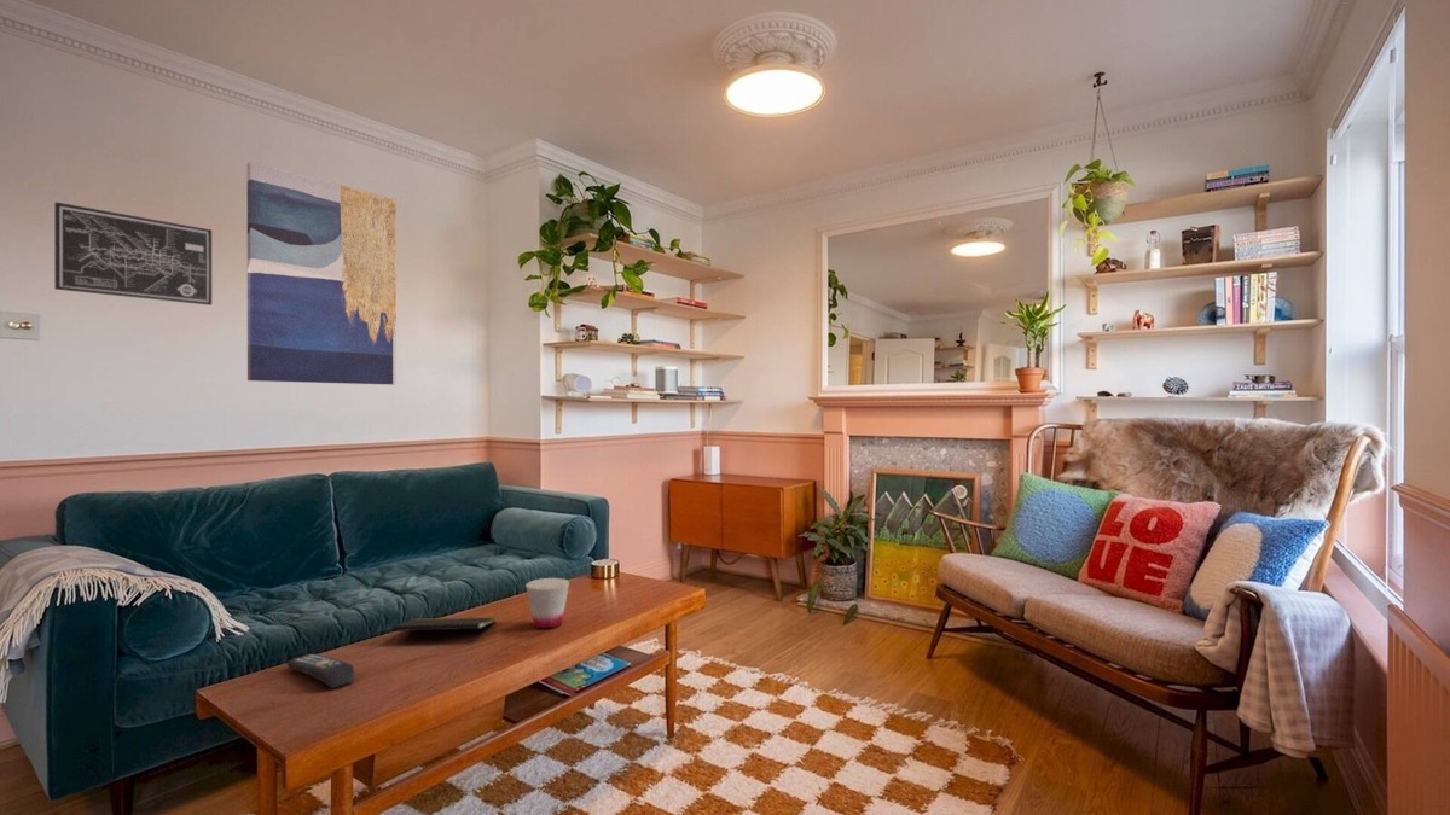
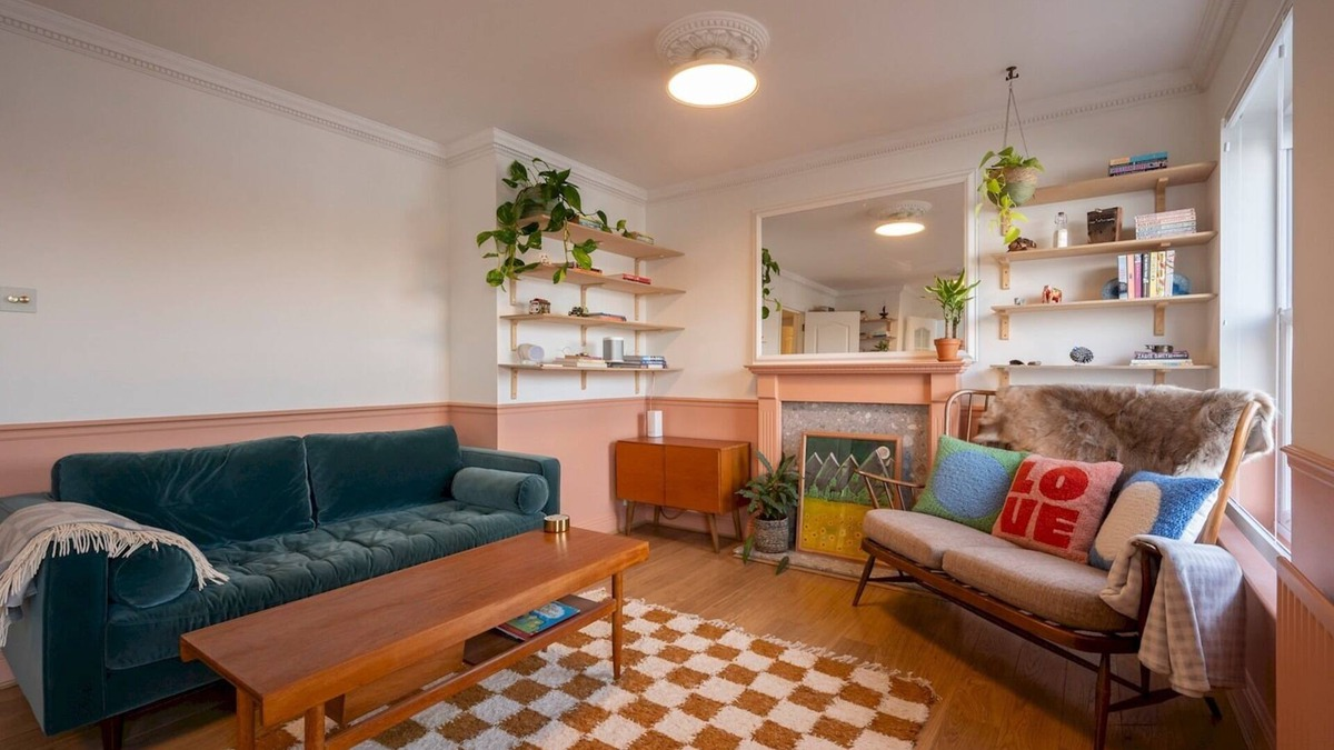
- cup [524,577,570,629]
- notepad [392,616,497,641]
- wall art [53,200,213,307]
- remote control [286,653,355,689]
- wall art [246,161,398,385]
